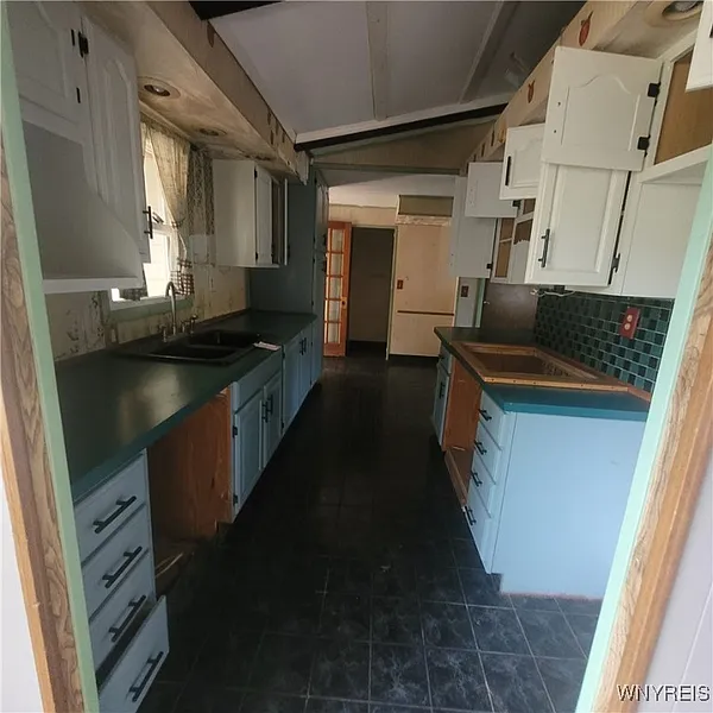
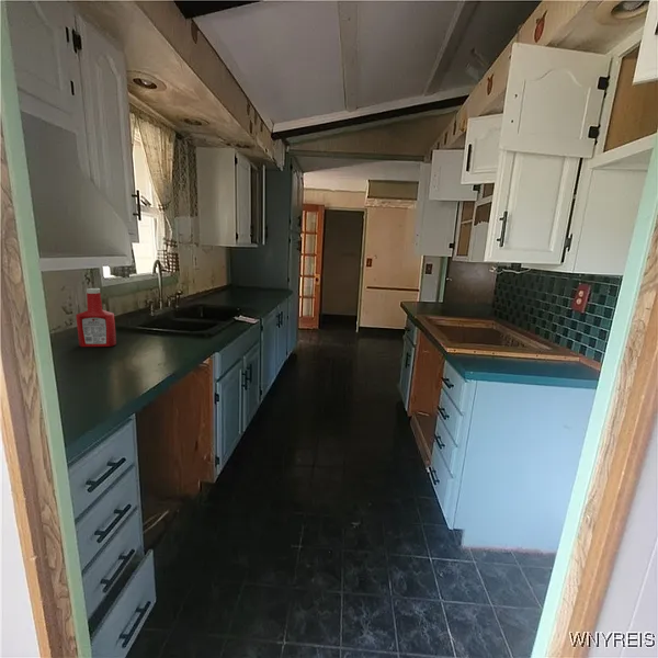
+ soap bottle [75,287,117,348]
